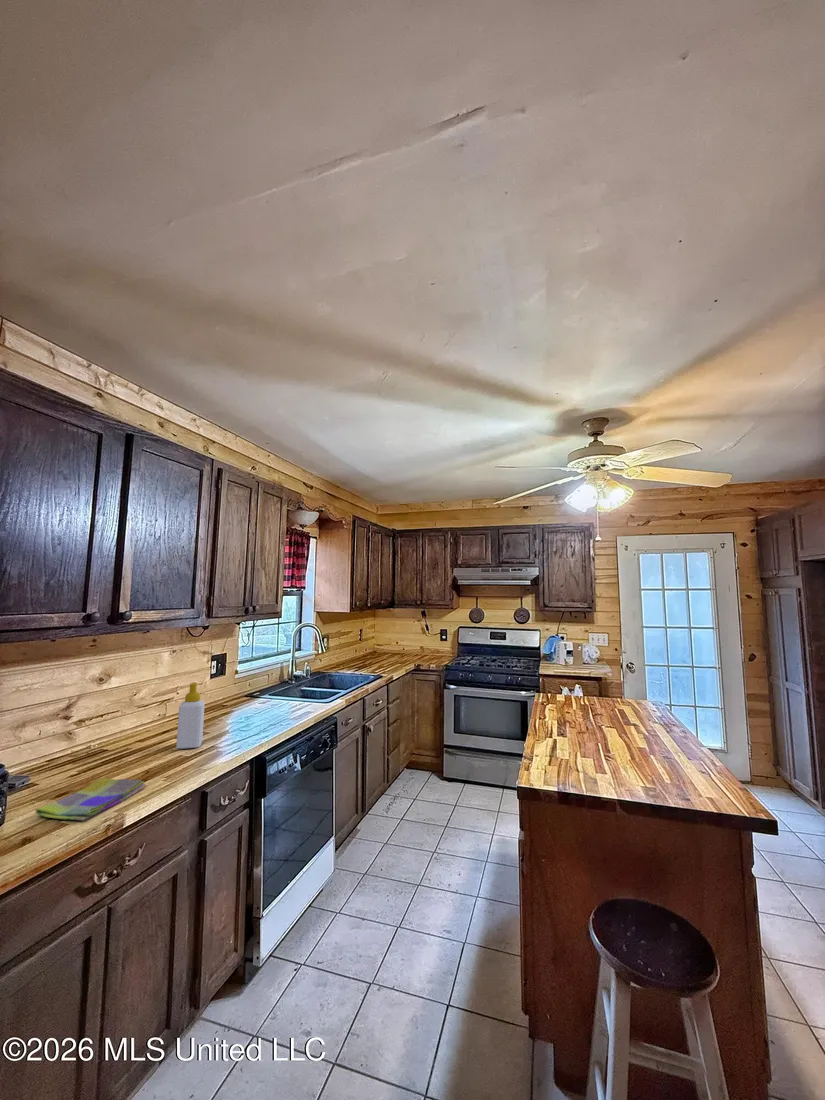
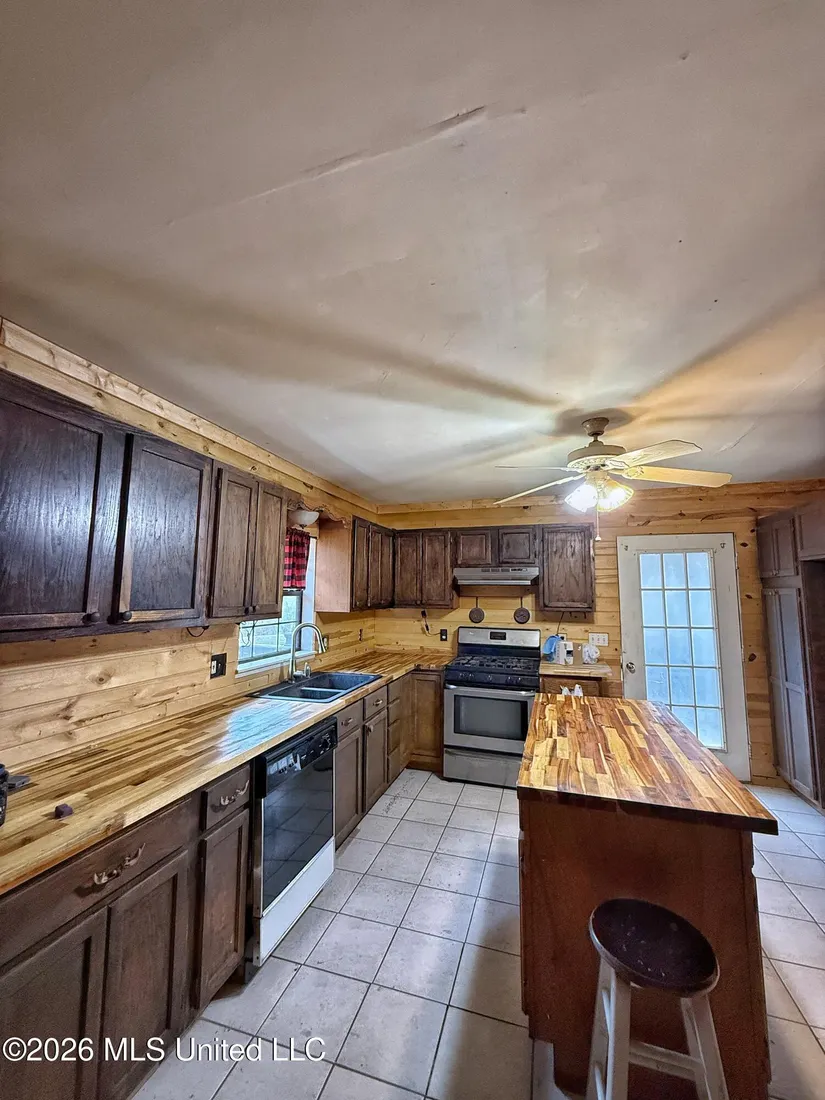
- dish towel [34,777,146,822]
- soap bottle [175,682,206,750]
